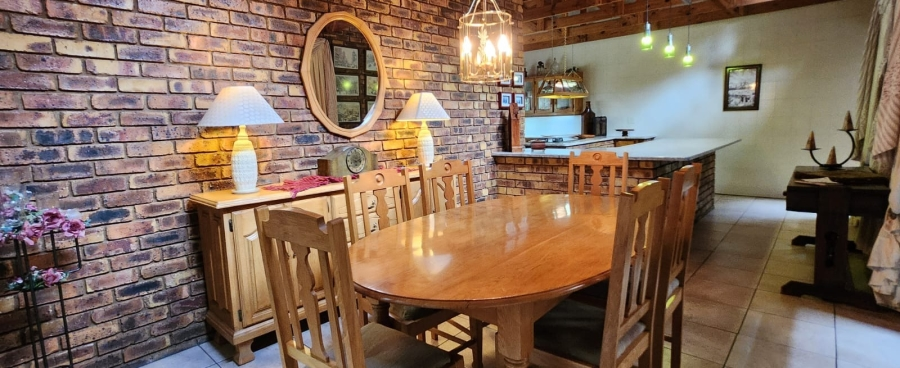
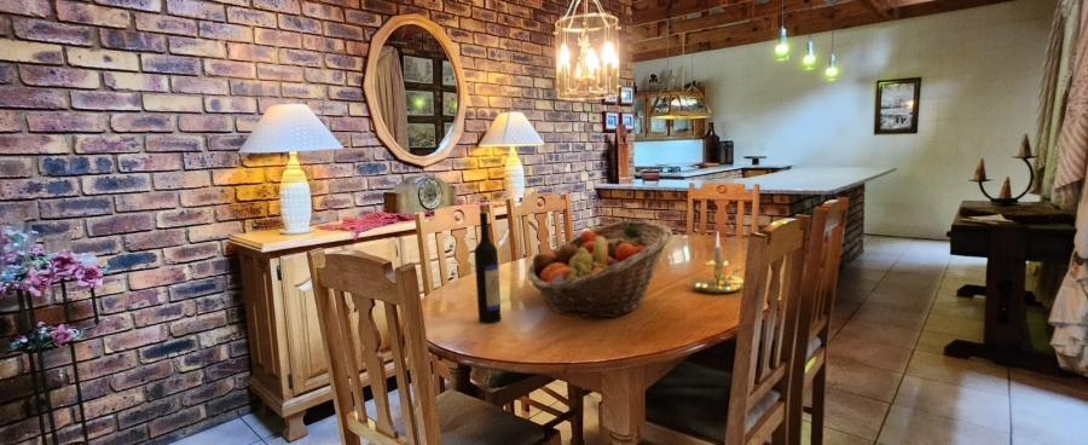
+ fruit basket [526,220,673,318]
+ candle holder [689,230,746,294]
+ wine bottle [473,204,502,324]
